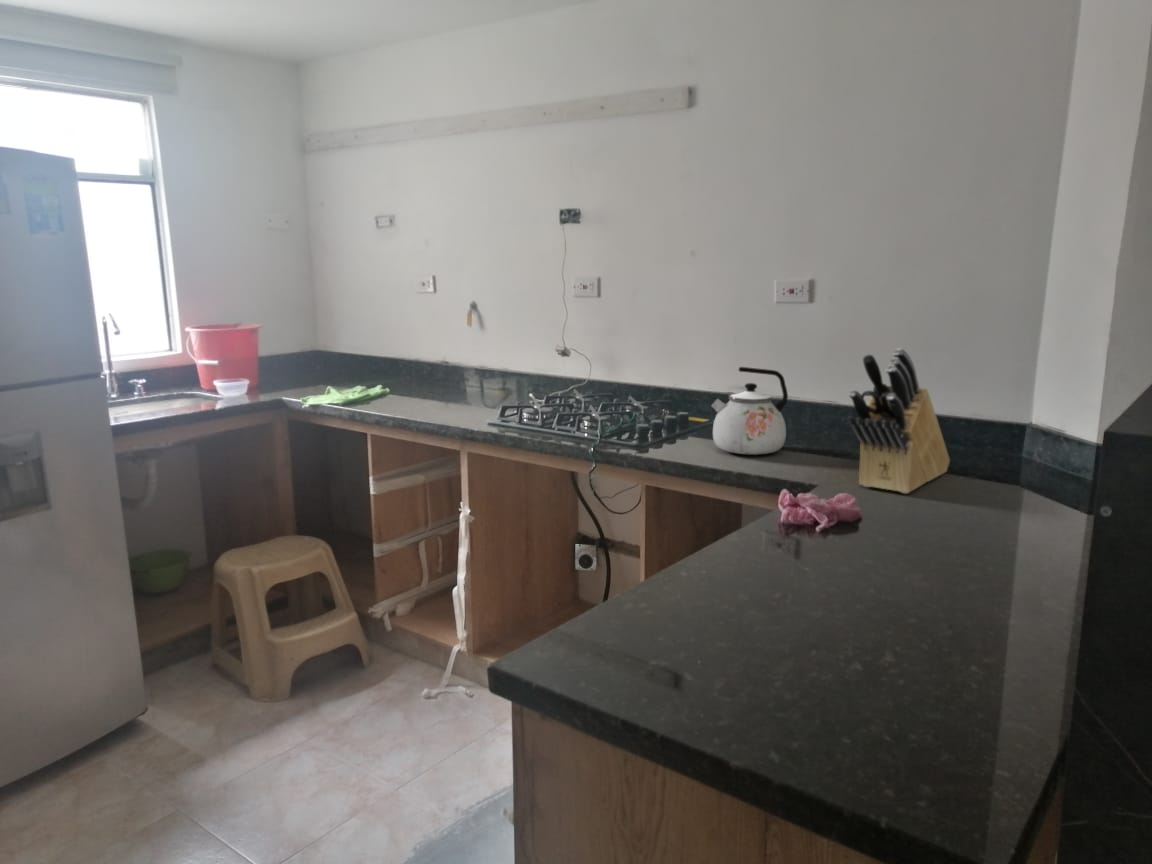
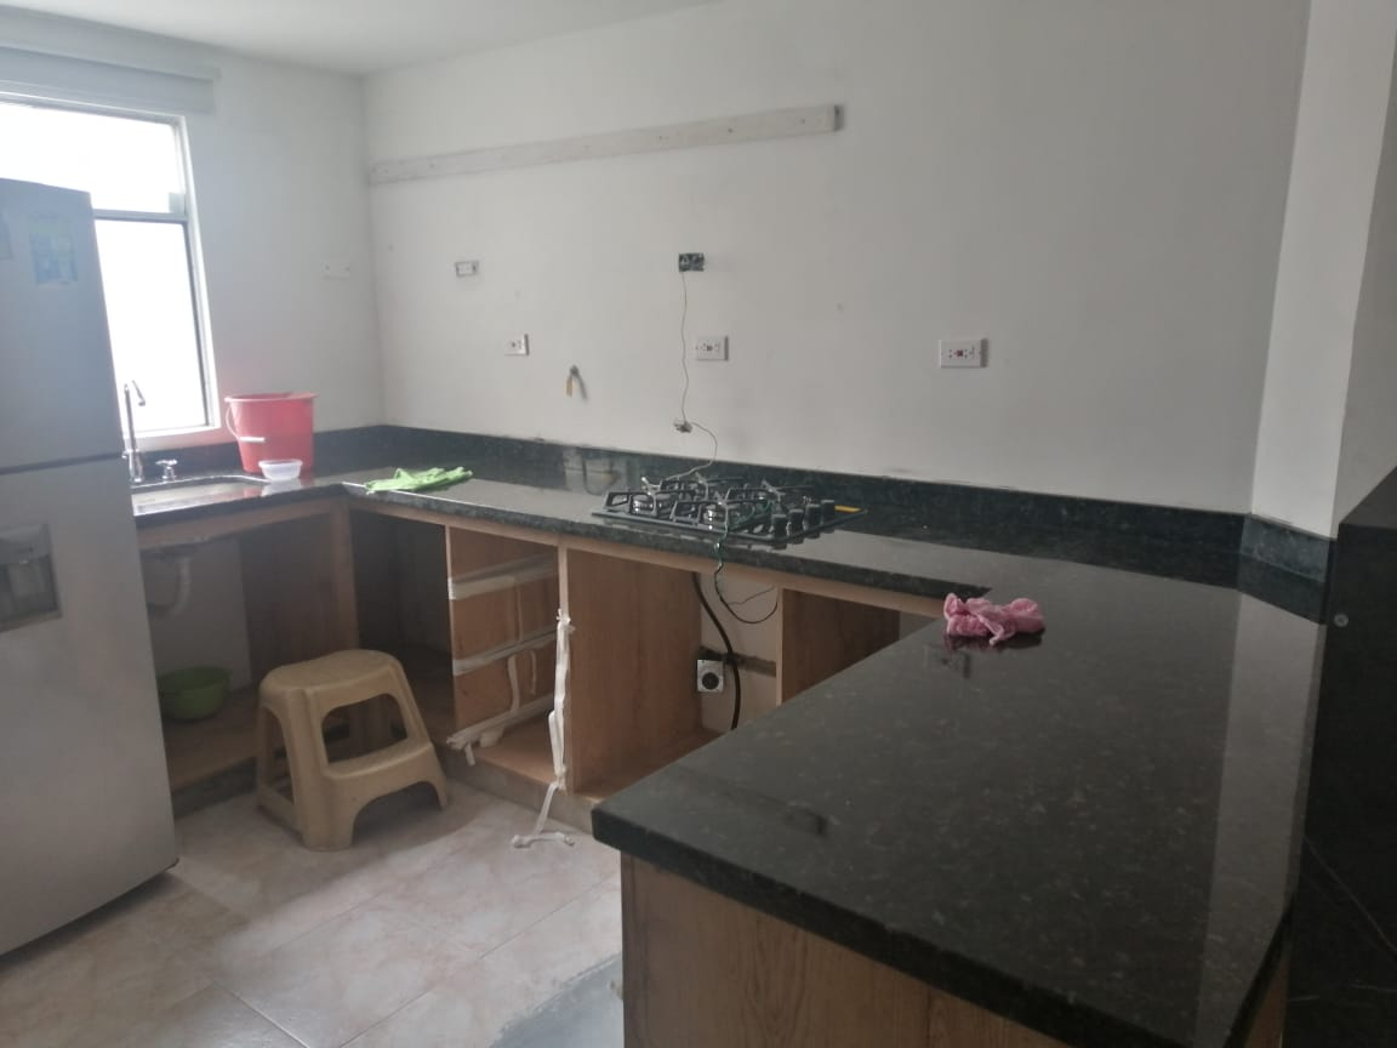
- knife block [846,347,951,495]
- kettle [710,366,789,456]
